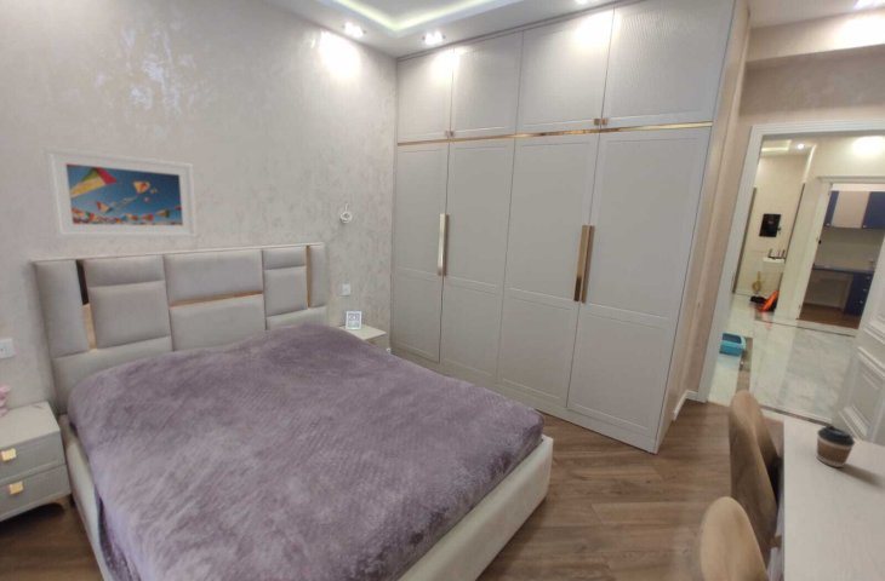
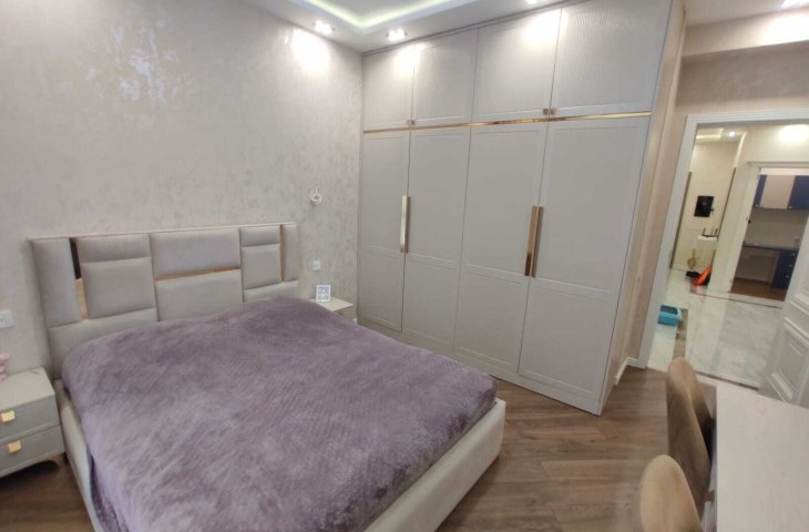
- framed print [42,145,198,240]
- coffee cup [816,424,856,468]
